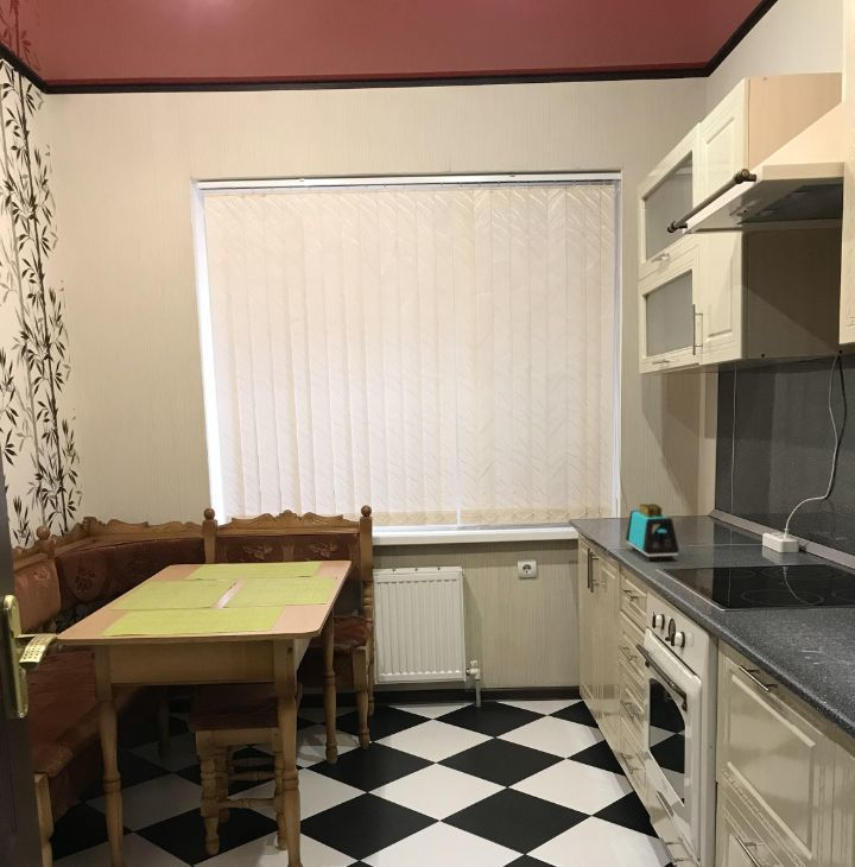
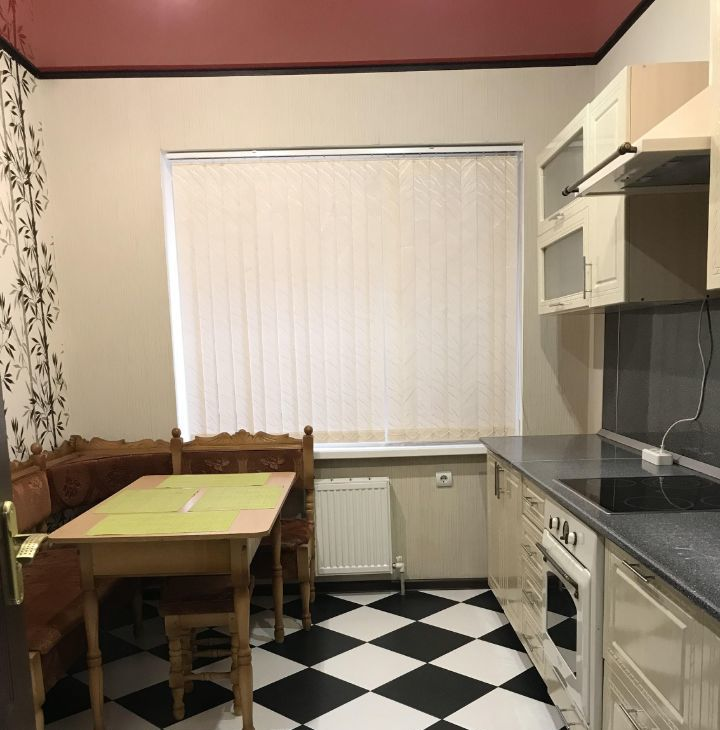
- toaster [625,502,680,562]
